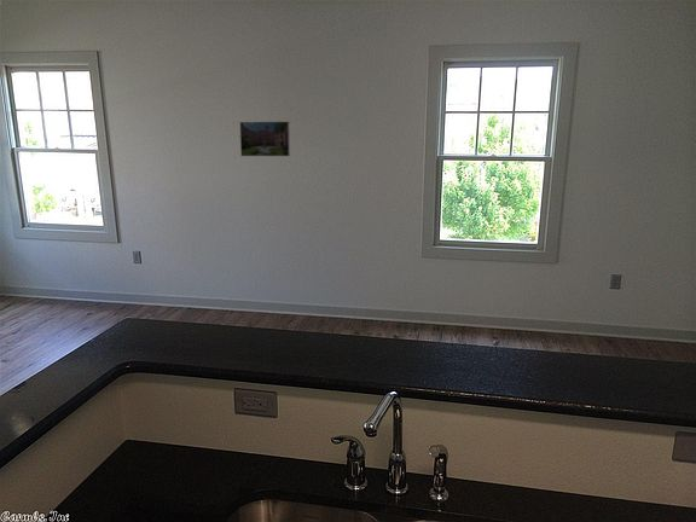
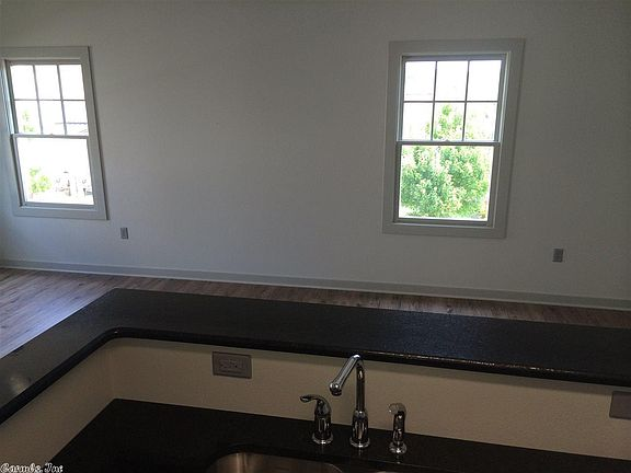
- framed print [239,121,291,157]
